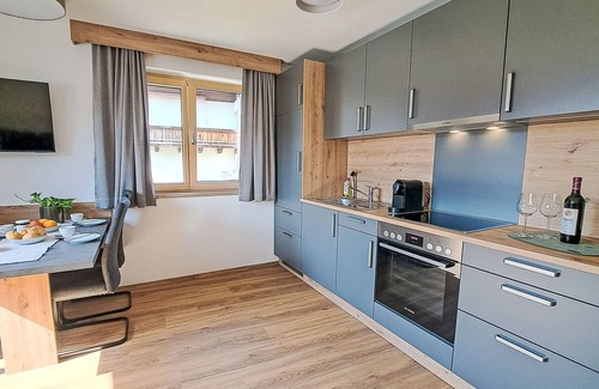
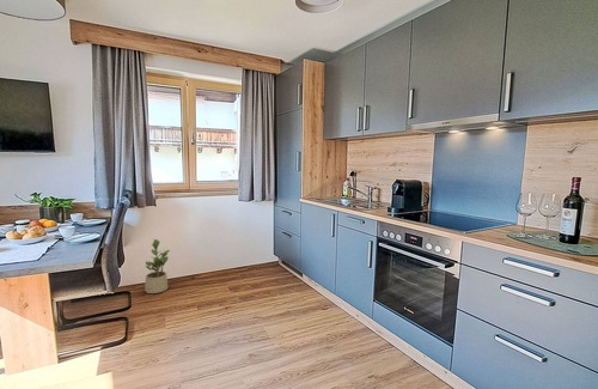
+ potted plant [144,238,171,294]
